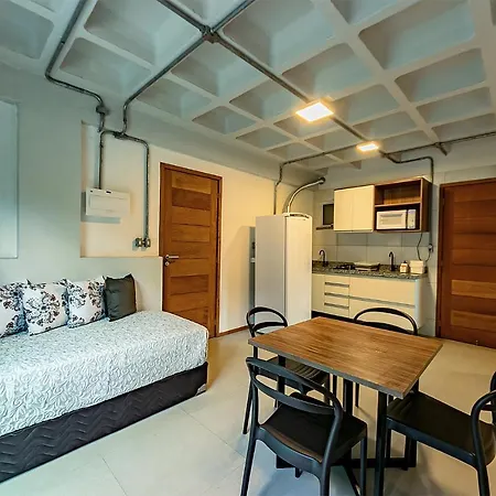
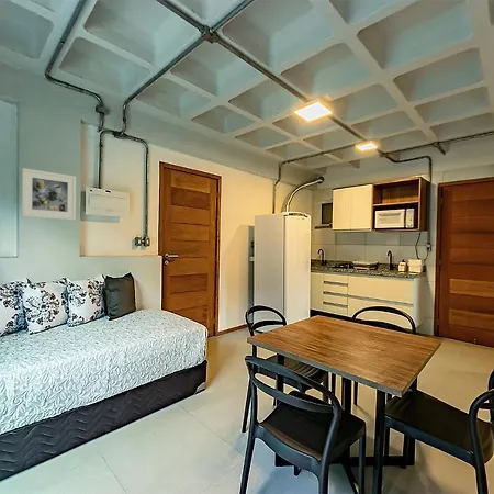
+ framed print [21,167,77,221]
